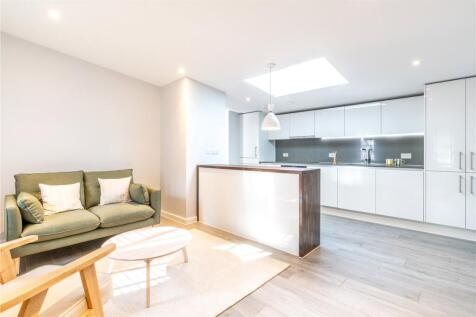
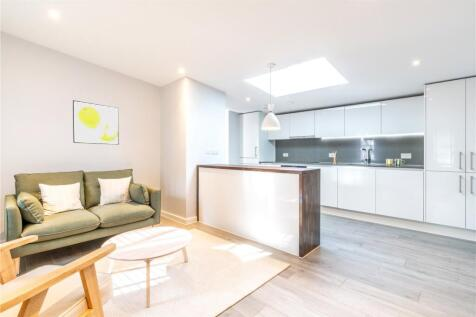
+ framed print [72,99,120,146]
